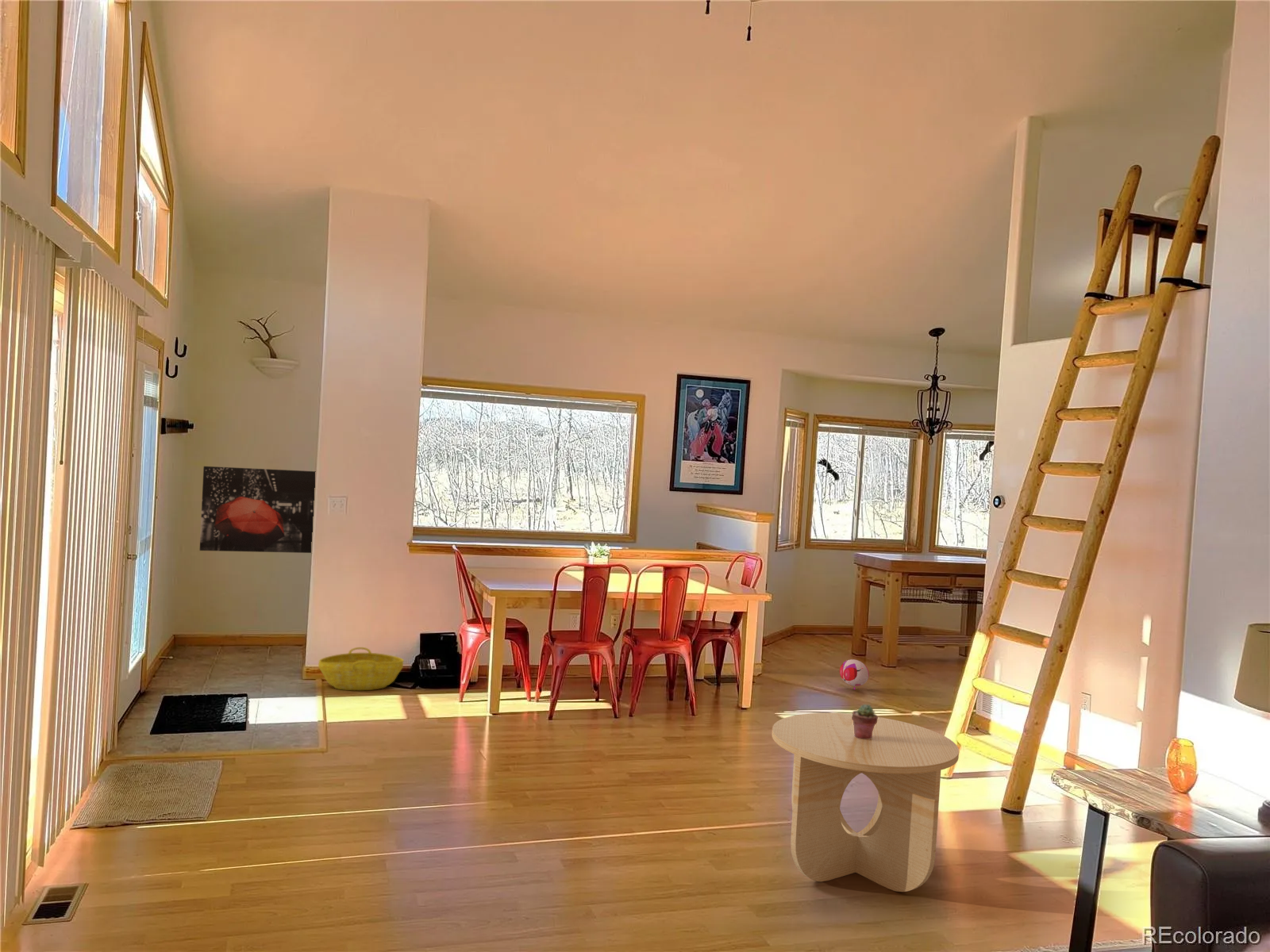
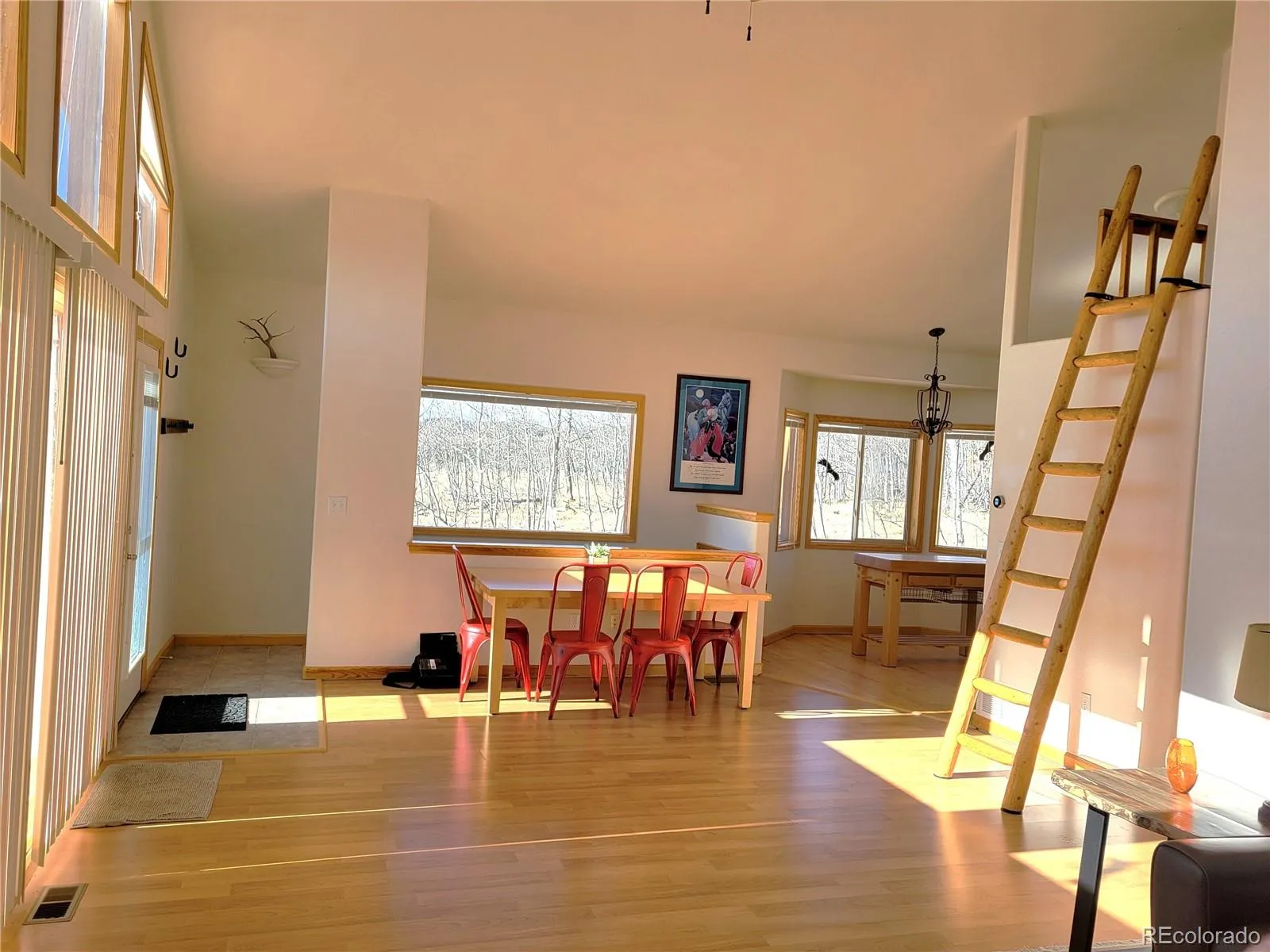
- side table [772,712,960,893]
- basket [318,647,405,691]
- wall art [198,466,317,554]
- plush toy [839,658,870,690]
- potted succulent [852,704,879,739]
